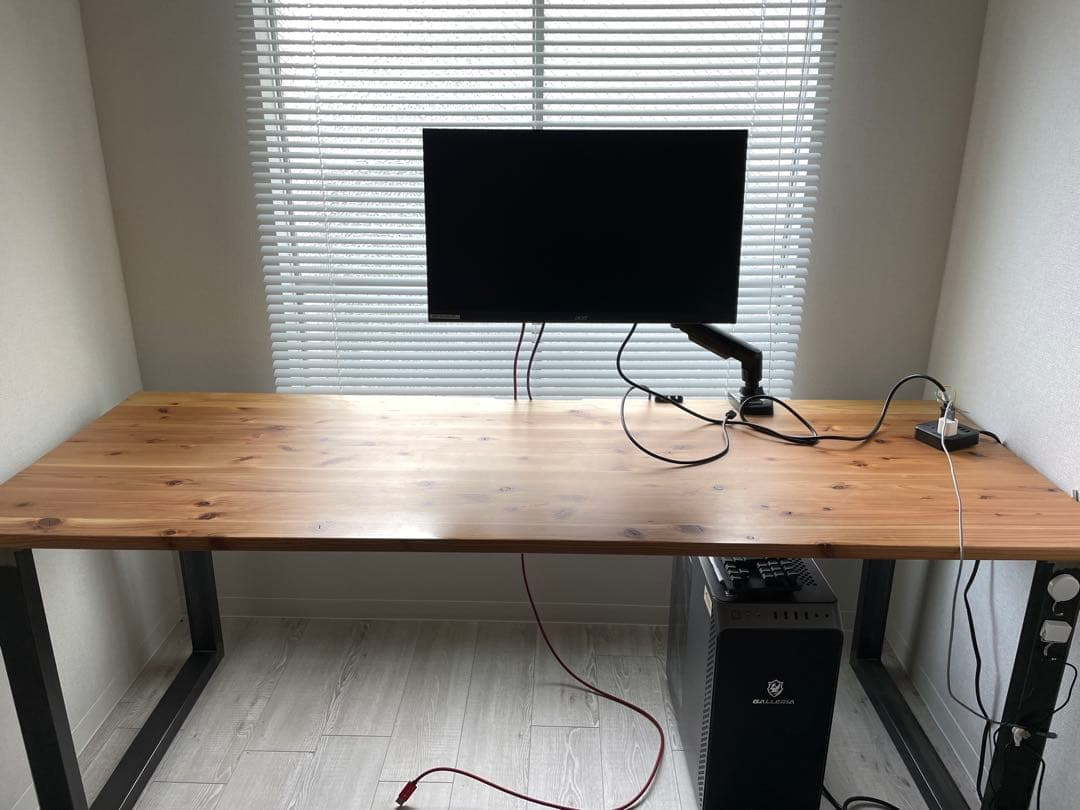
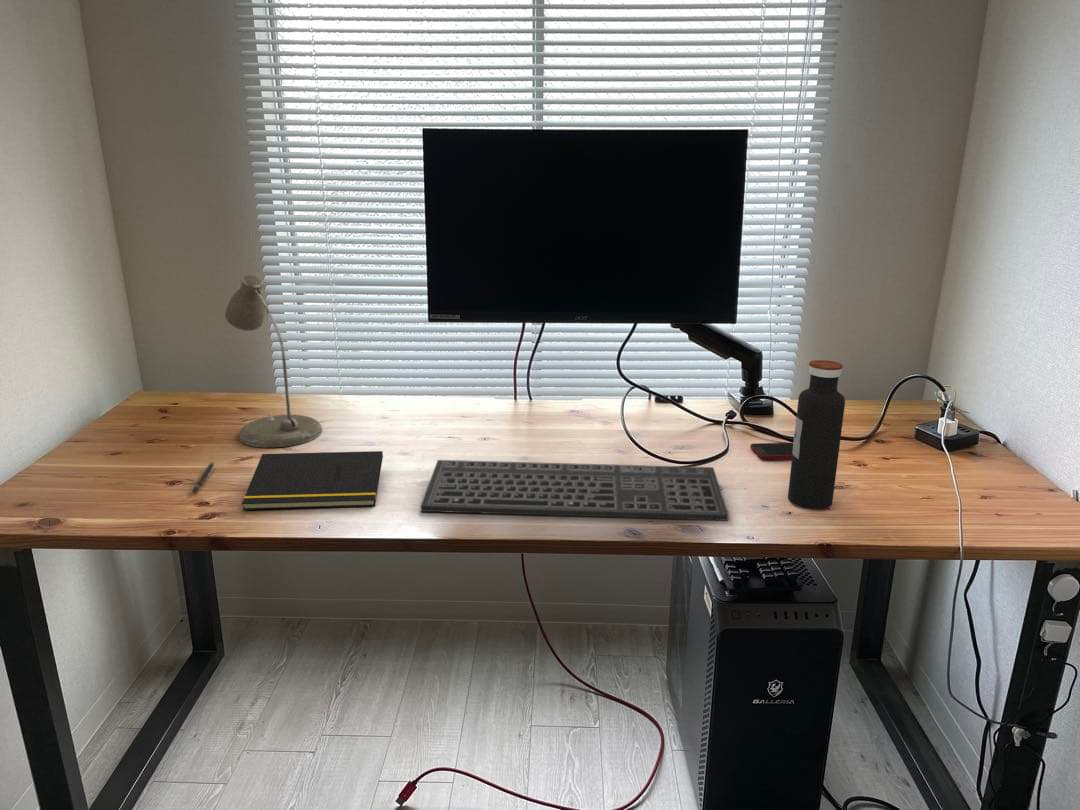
+ keyboard [419,459,730,522]
+ water bottle [787,359,846,510]
+ pen [191,461,215,495]
+ notepad [241,450,384,511]
+ desk lamp [224,274,323,448]
+ cell phone [749,442,794,461]
